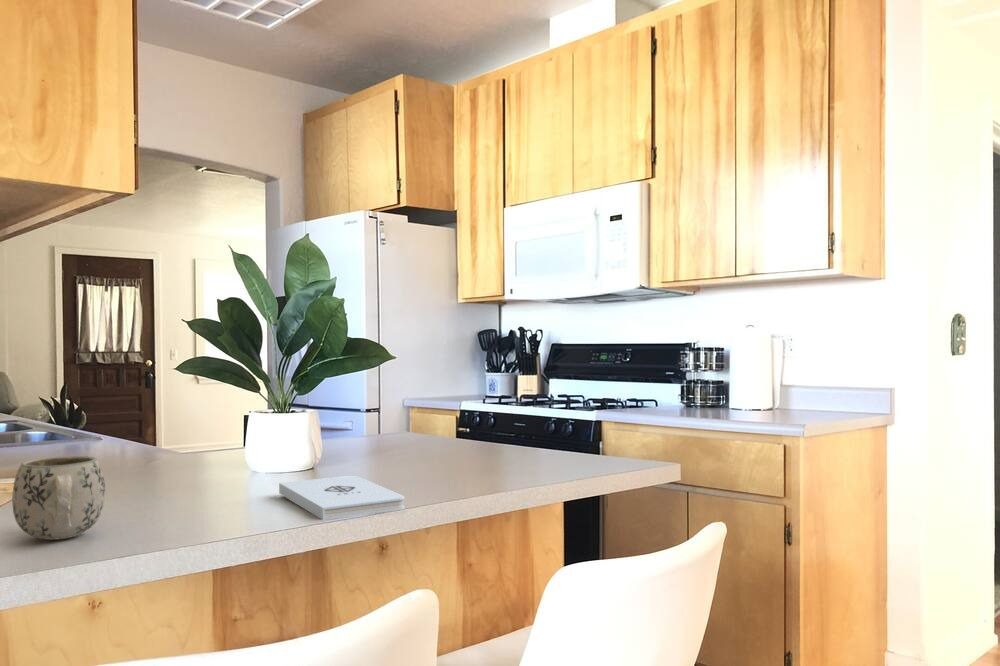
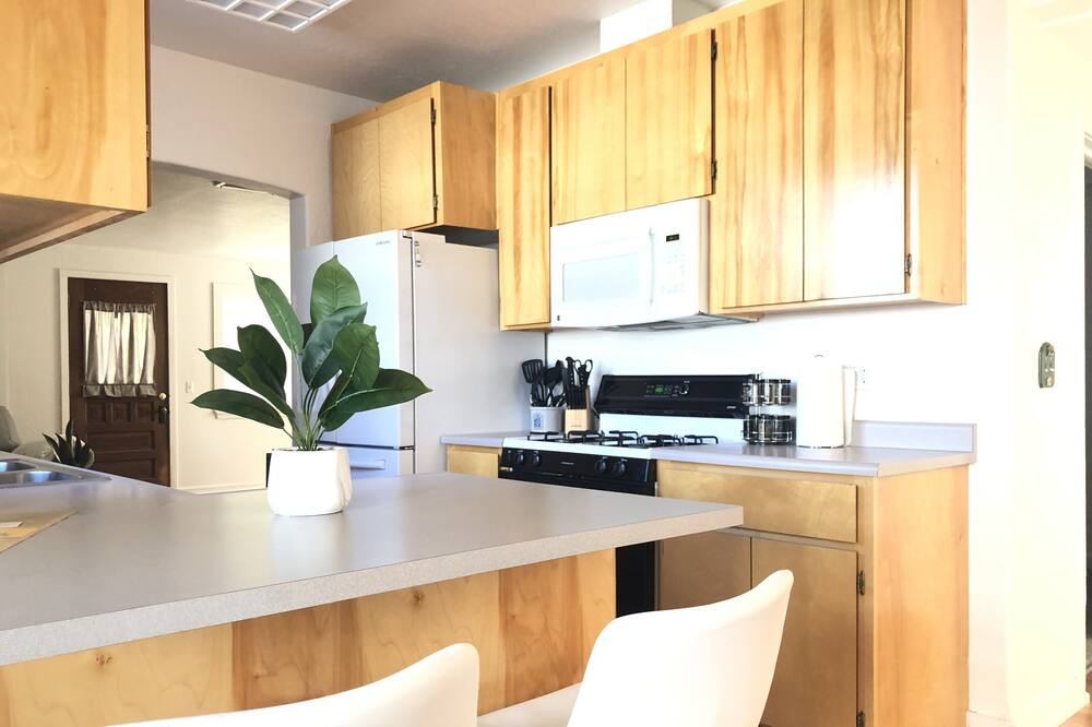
- mug [11,455,106,541]
- notepad [278,475,405,521]
